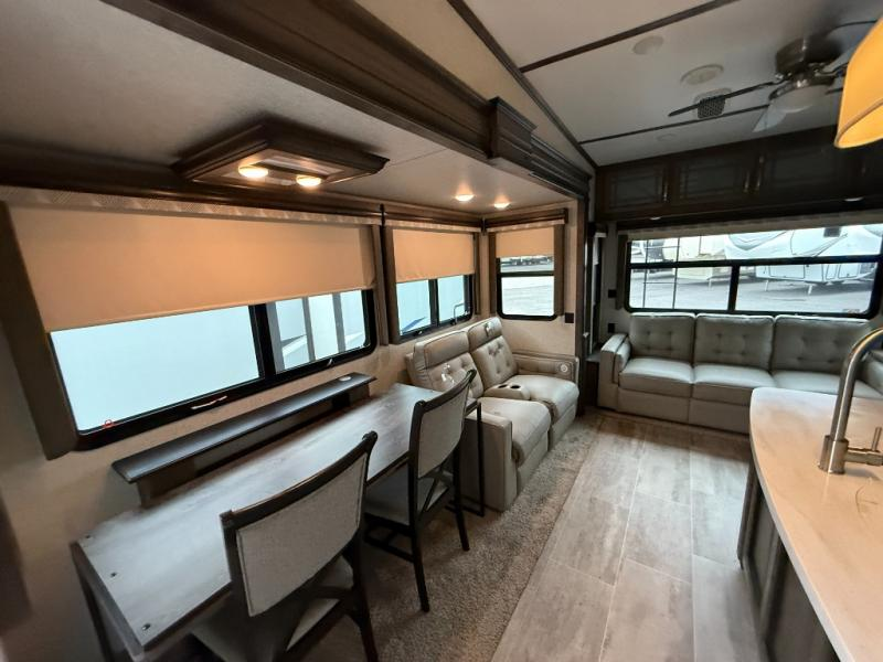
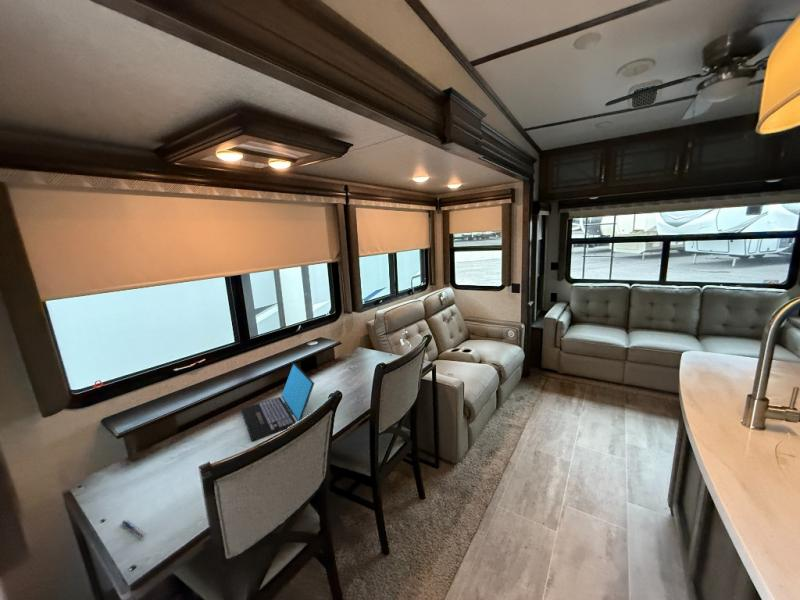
+ pen [120,519,147,540]
+ laptop [240,362,315,442]
